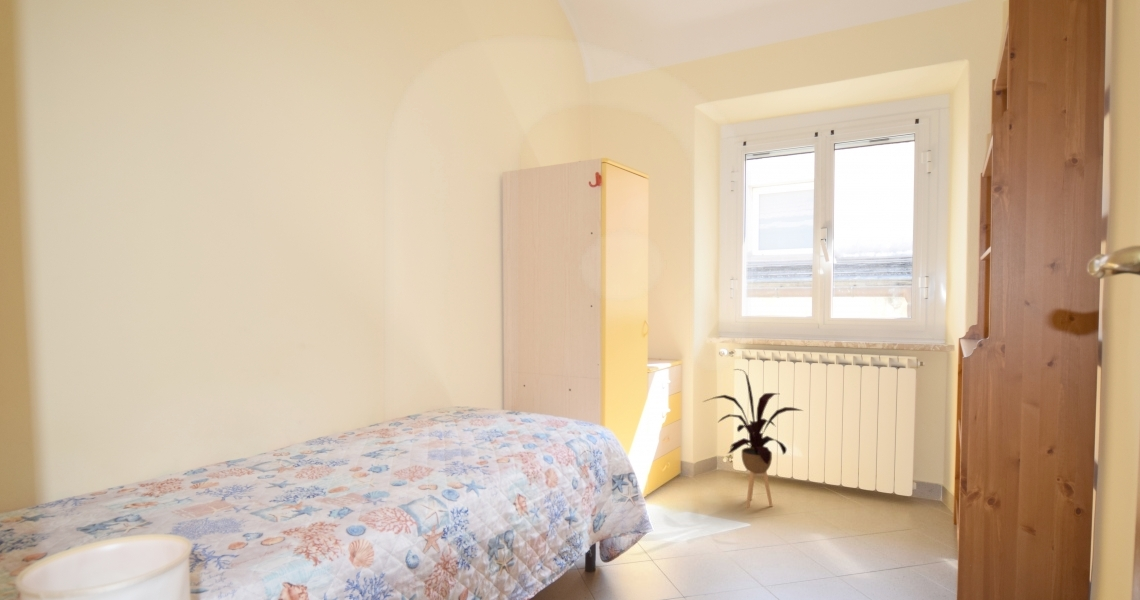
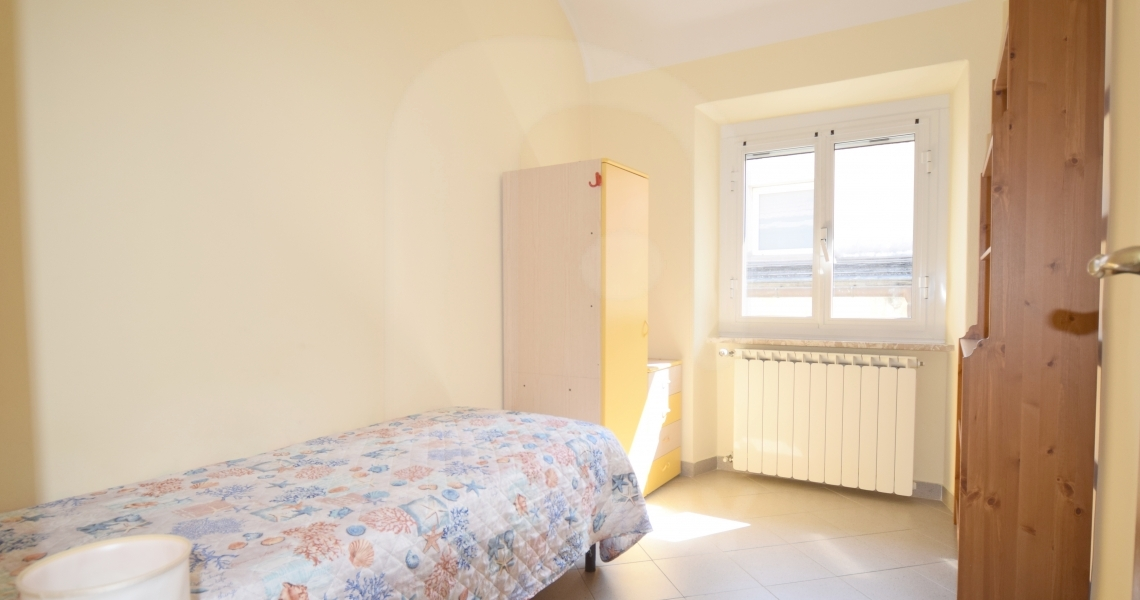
- house plant [702,368,804,509]
